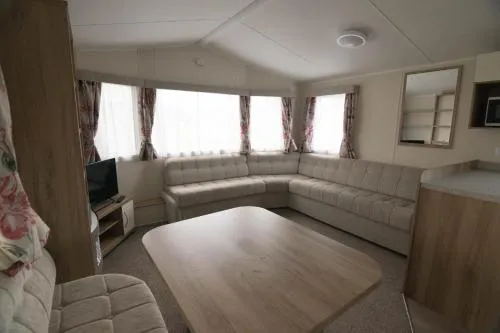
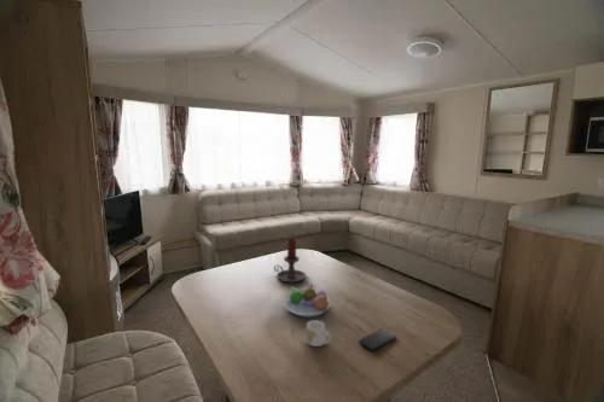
+ candle holder [273,237,307,284]
+ mug [304,319,331,348]
+ fruit bowl [283,284,331,319]
+ smartphone [358,328,397,351]
